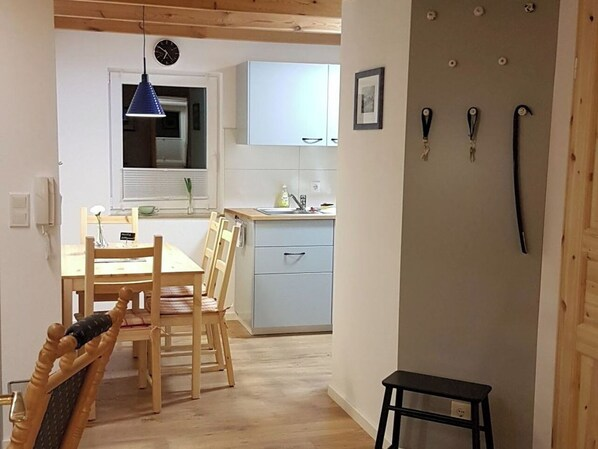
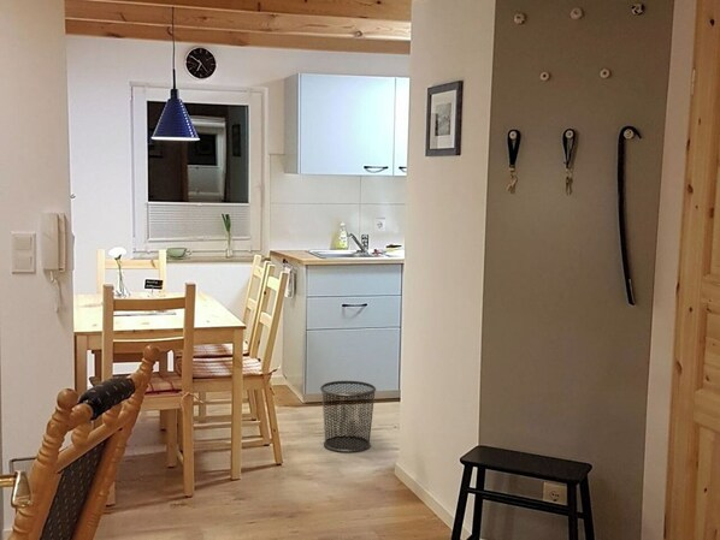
+ waste bin [319,380,377,453]
